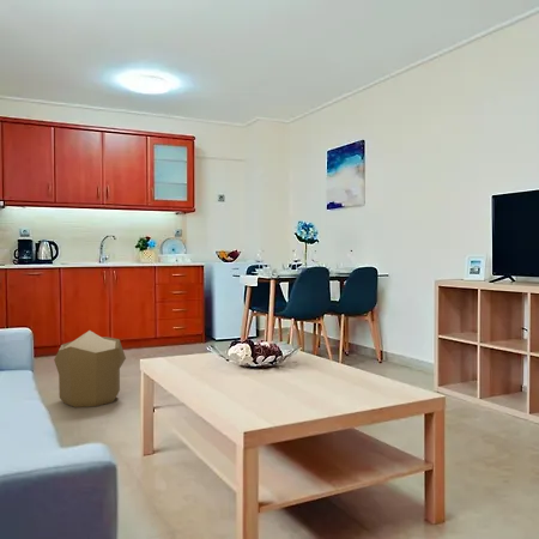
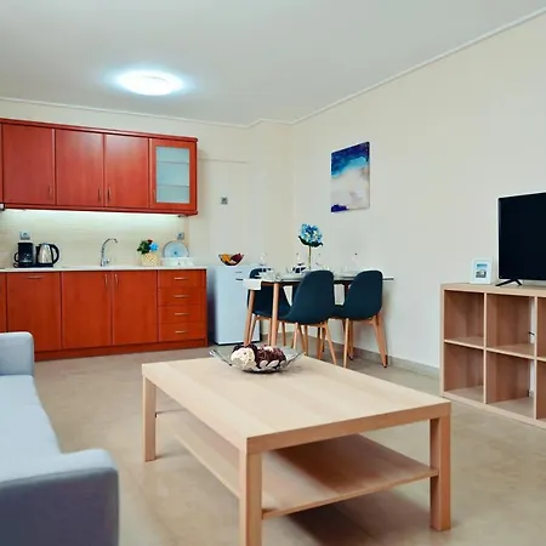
- pouf [53,329,127,408]
